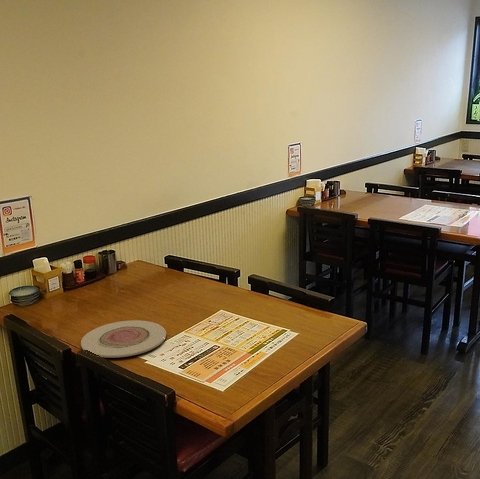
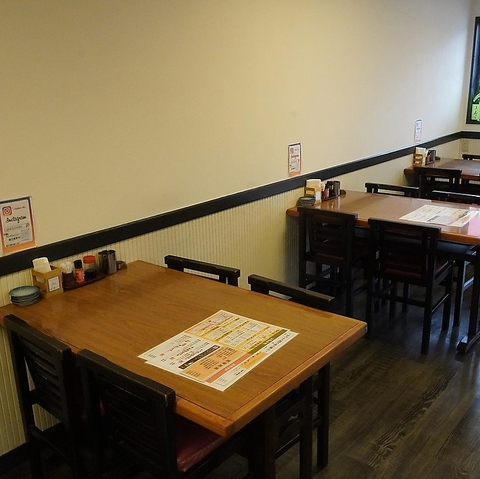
- plate [80,319,167,359]
